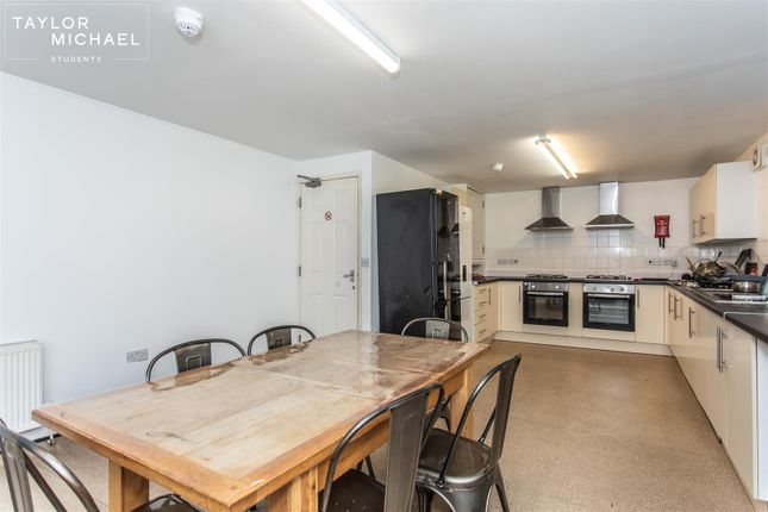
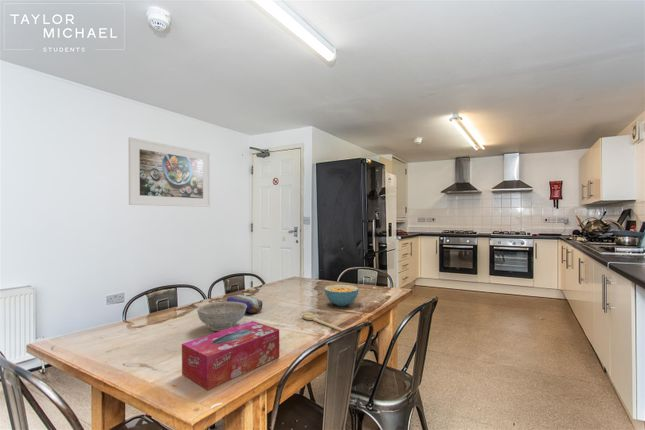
+ tissue box [181,320,280,391]
+ decorative bowl [196,301,247,332]
+ pencil case [226,294,263,314]
+ spoon [301,312,346,332]
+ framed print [128,136,211,208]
+ cereal bowl [324,284,360,307]
